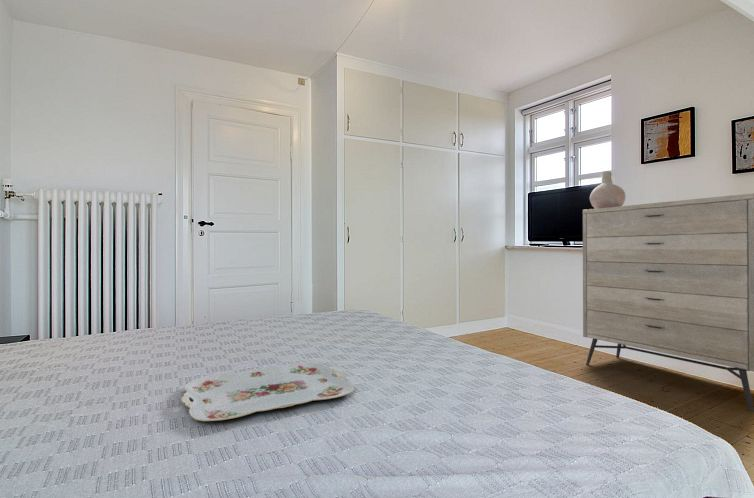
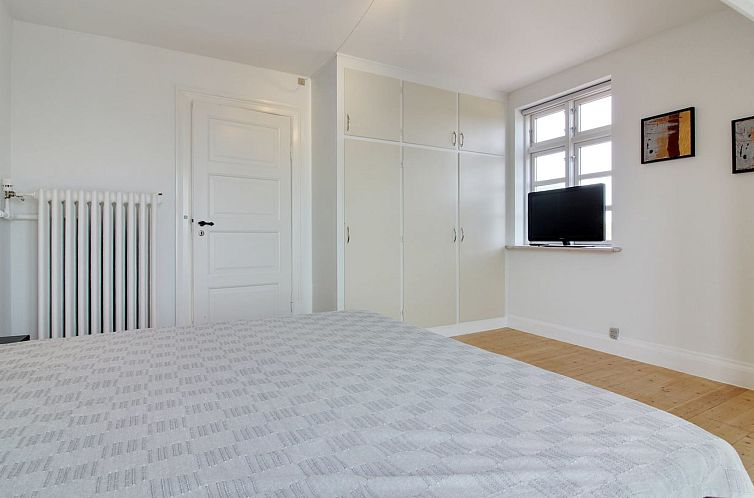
- serving tray [180,361,355,422]
- vase [589,170,627,209]
- dresser [582,193,754,412]
